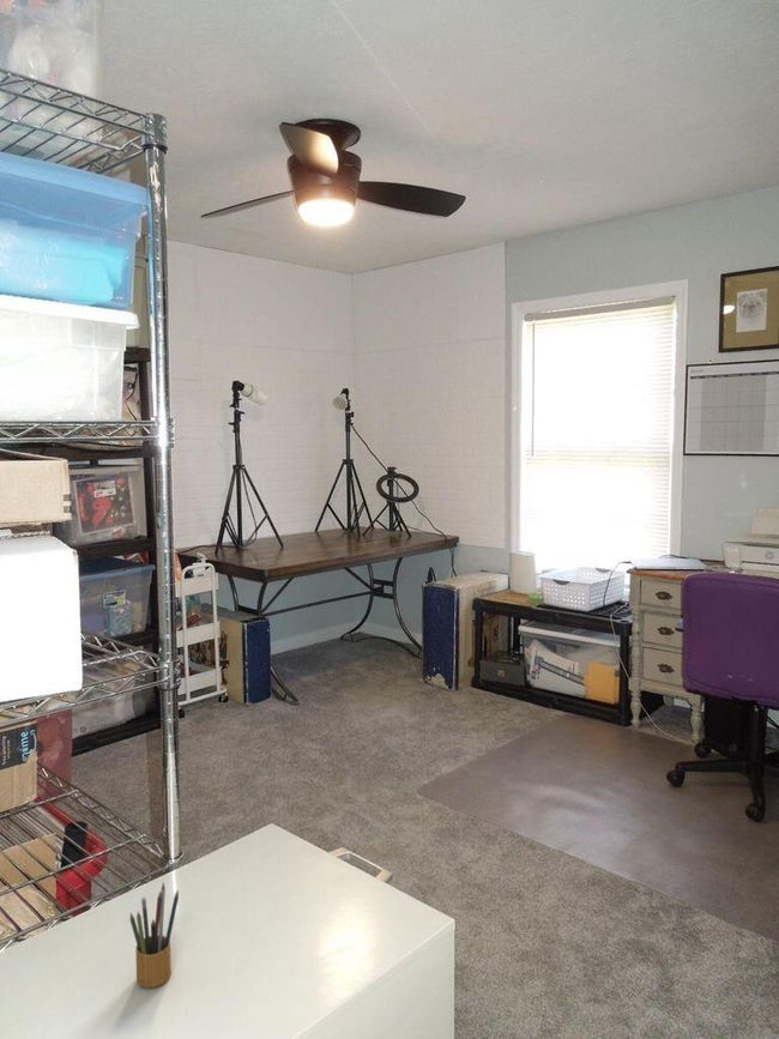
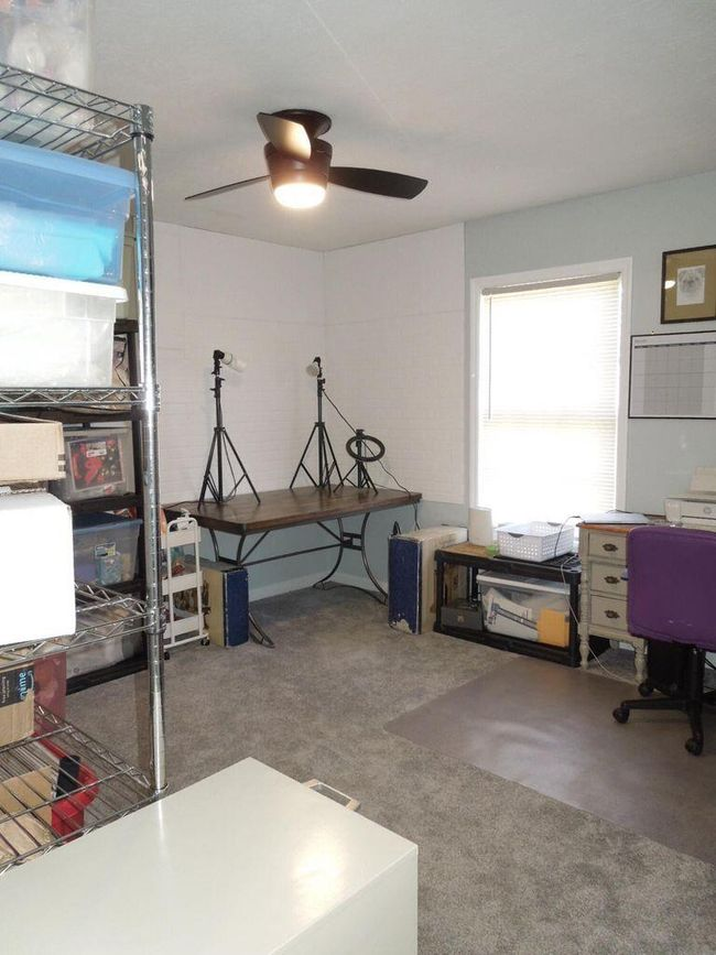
- pencil box [129,881,180,989]
